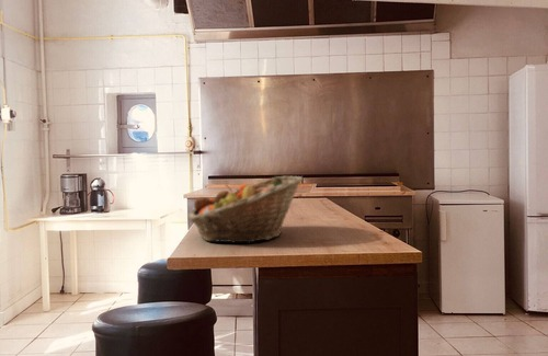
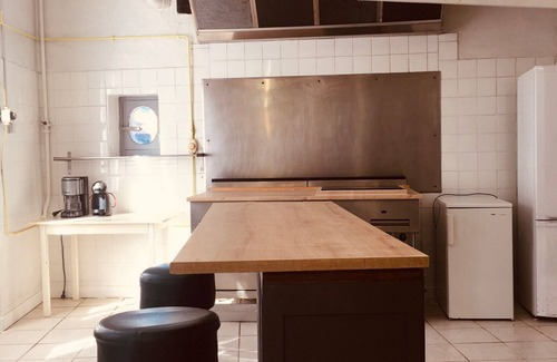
- fruit basket [187,175,304,244]
